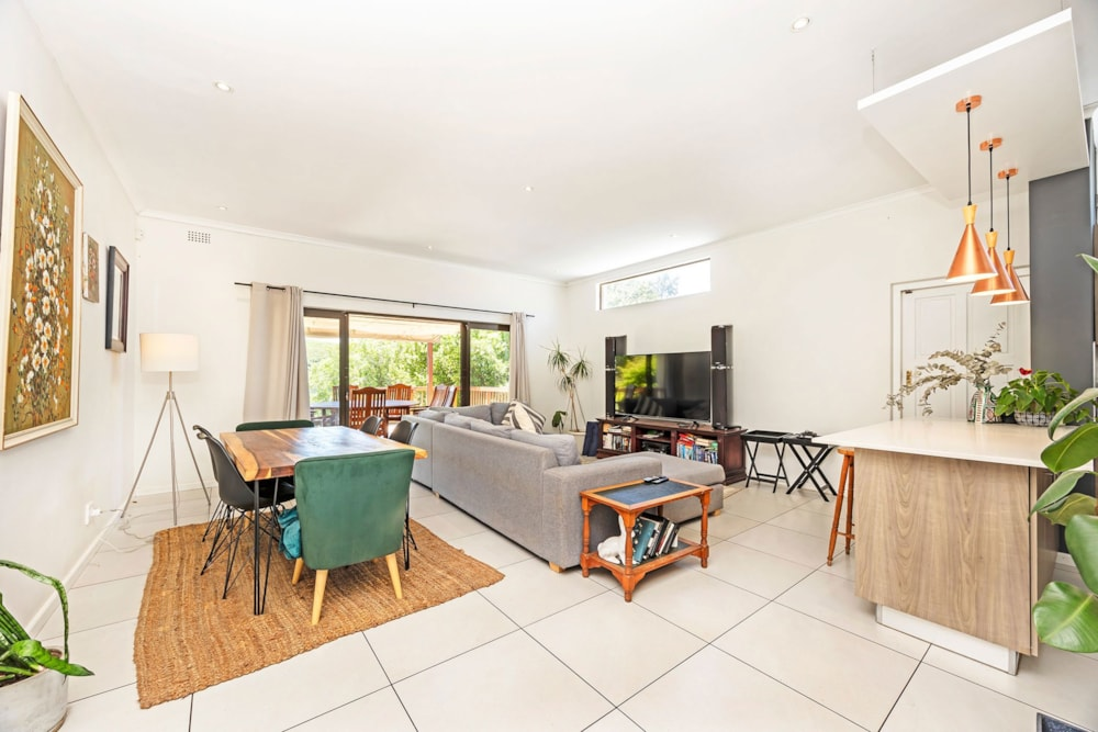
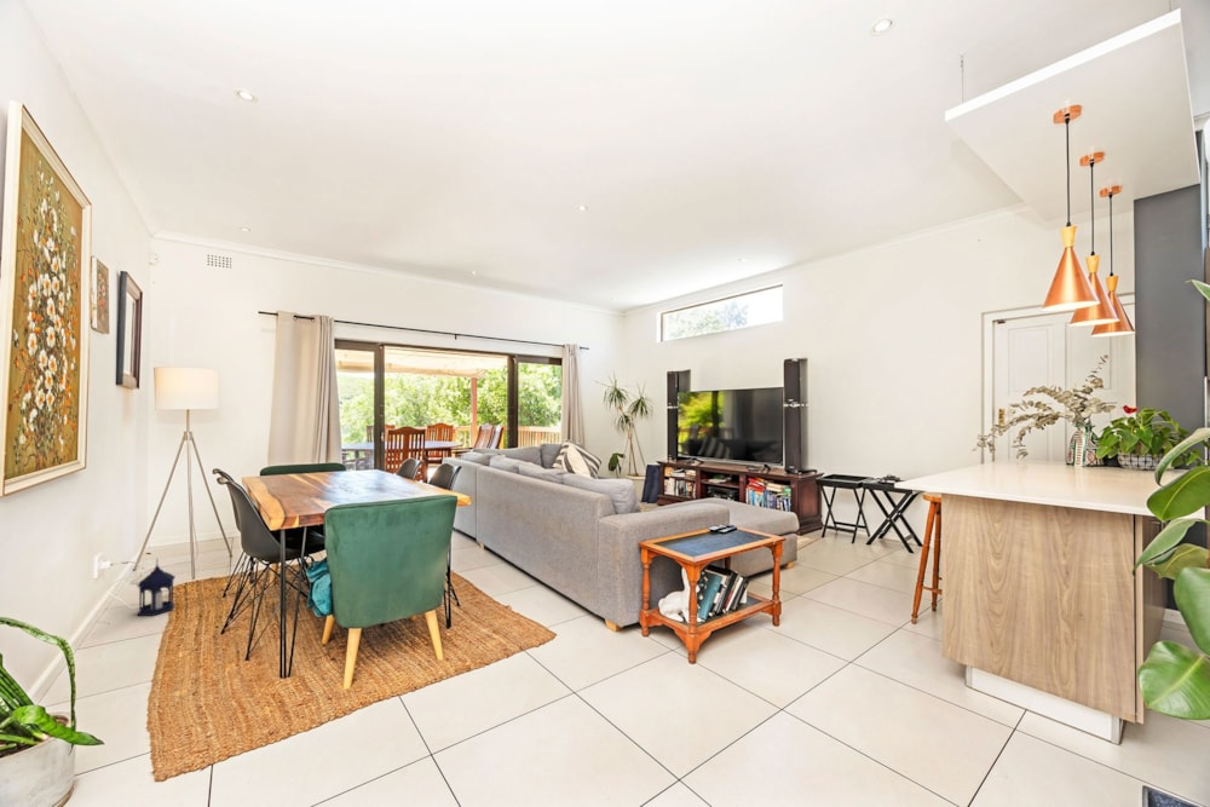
+ lantern [137,558,177,617]
